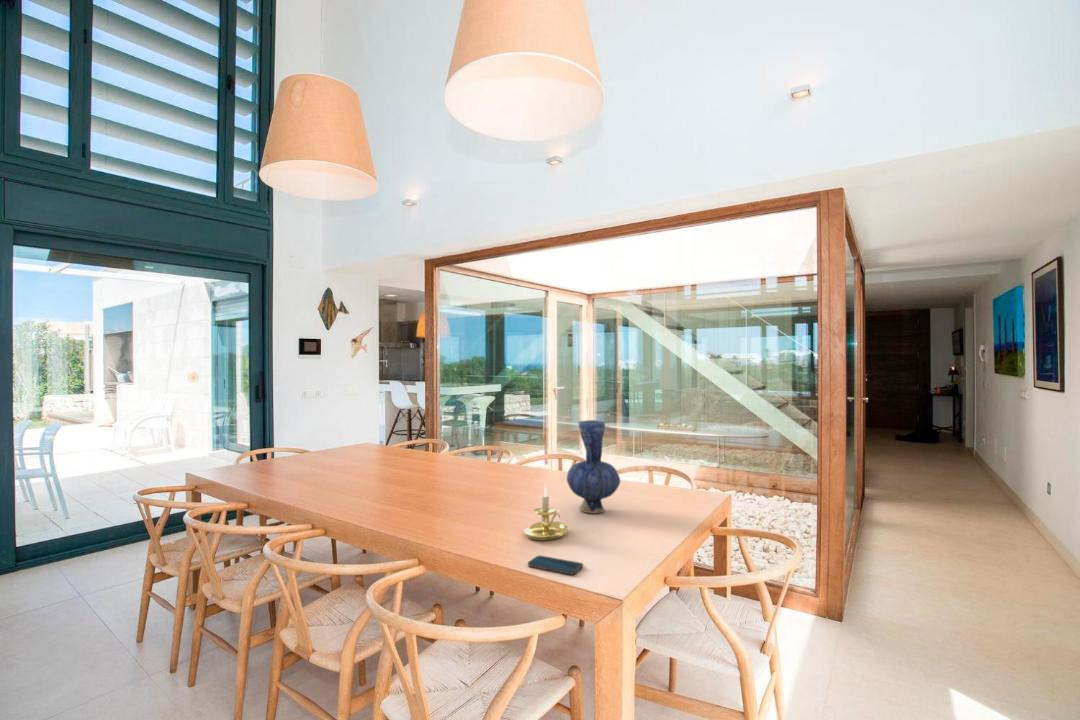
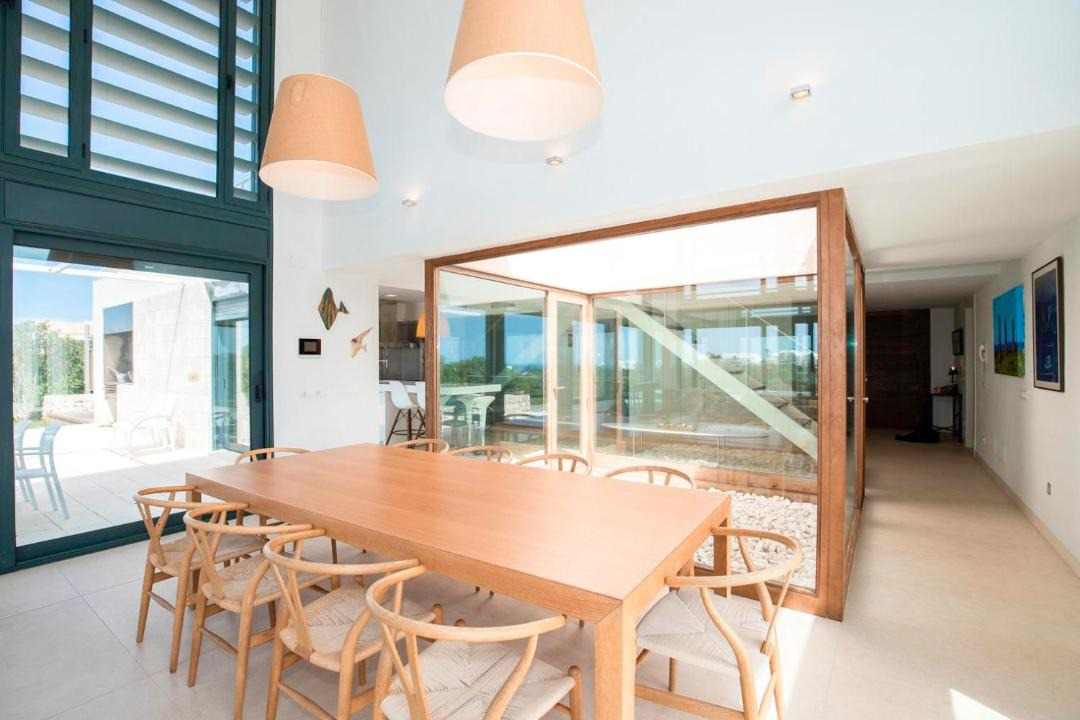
- vase [566,419,621,514]
- smartphone [527,555,584,576]
- candle holder [522,482,569,542]
